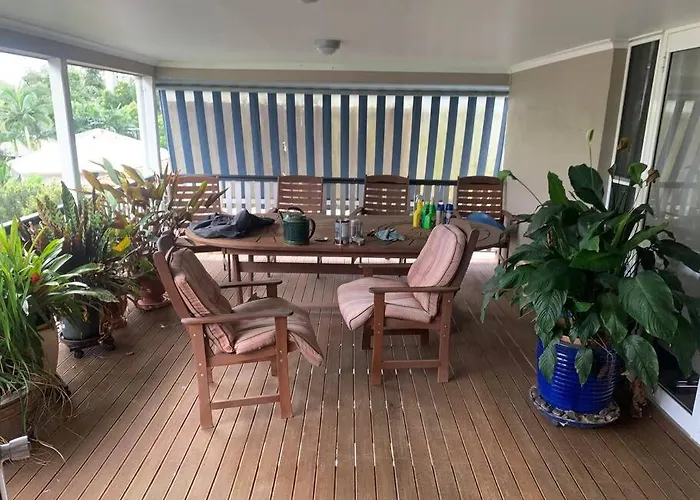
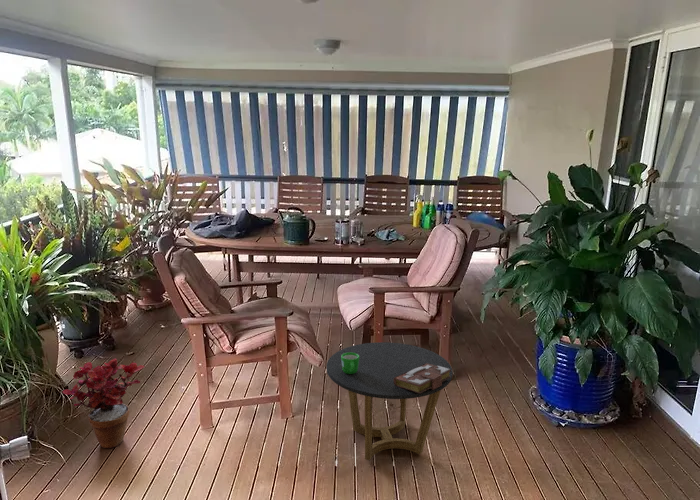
+ book [394,363,451,394]
+ mug [341,352,359,374]
+ potted plant [62,358,145,449]
+ side table [326,341,454,461]
